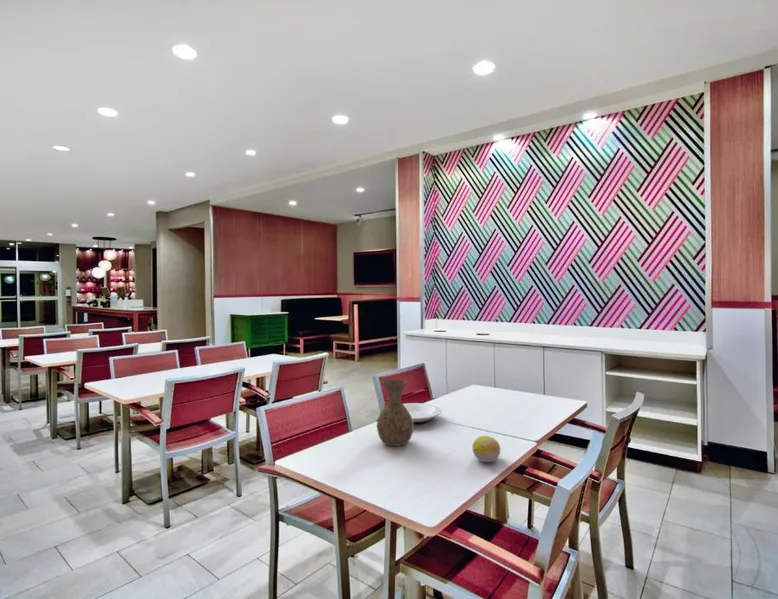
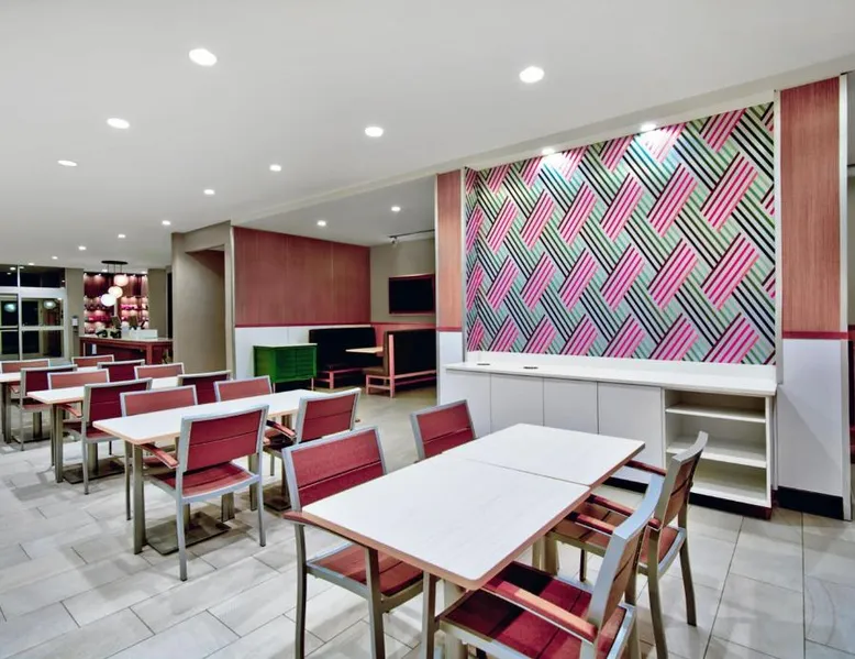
- plate [402,402,443,425]
- vase [376,378,415,447]
- fruit [472,435,501,463]
